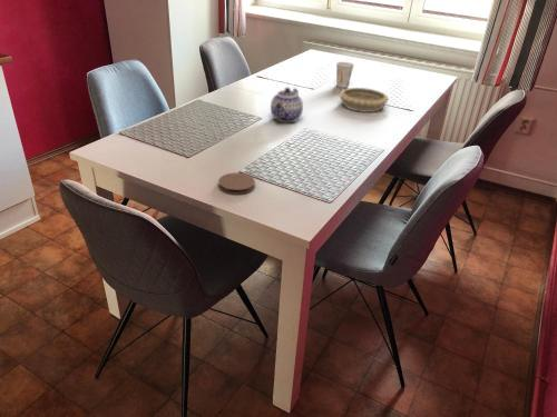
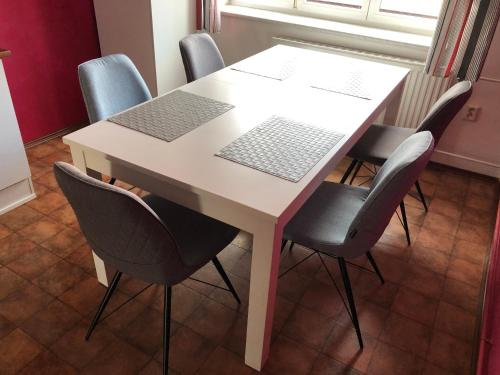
- decorative bowl [339,87,390,113]
- teapot [270,87,304,123]
- cup [335,61,355,89]
- coaster [217,172,256,196]
